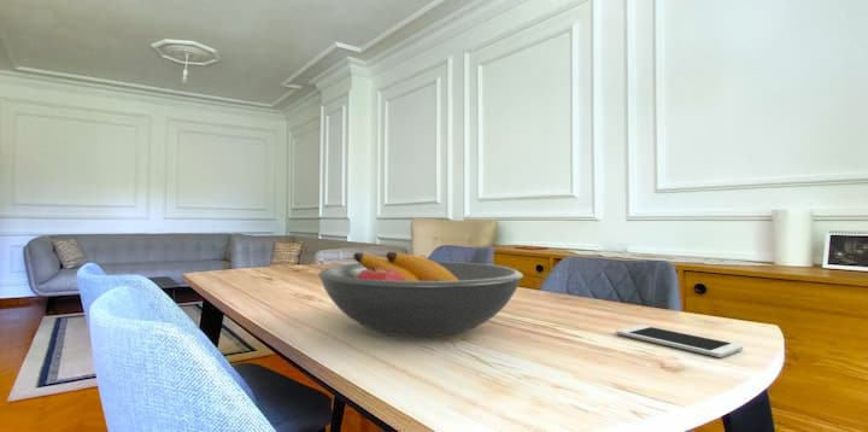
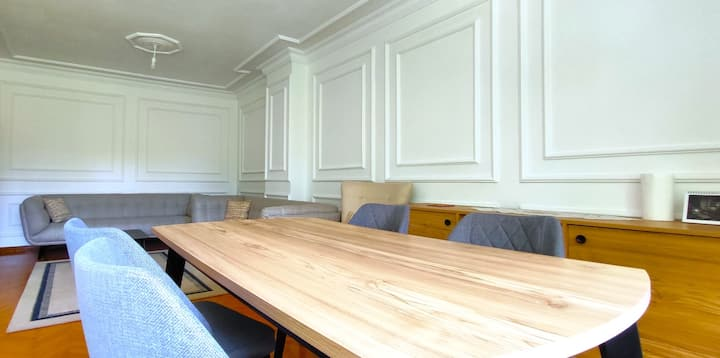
- cell phone [615,323,744,358]
- fruit bowl [317,251,524,338]
